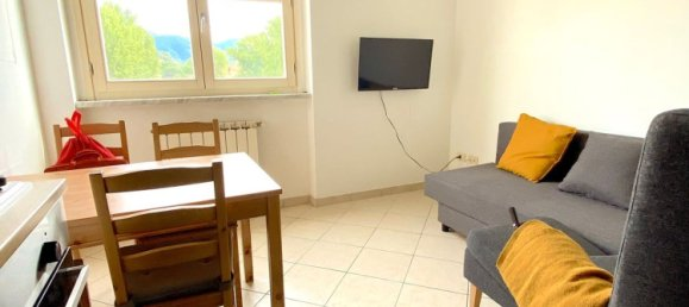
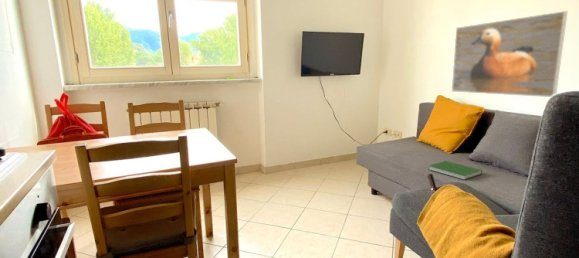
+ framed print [451,10,568,98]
+ hardcover book [428,160,483,181]
